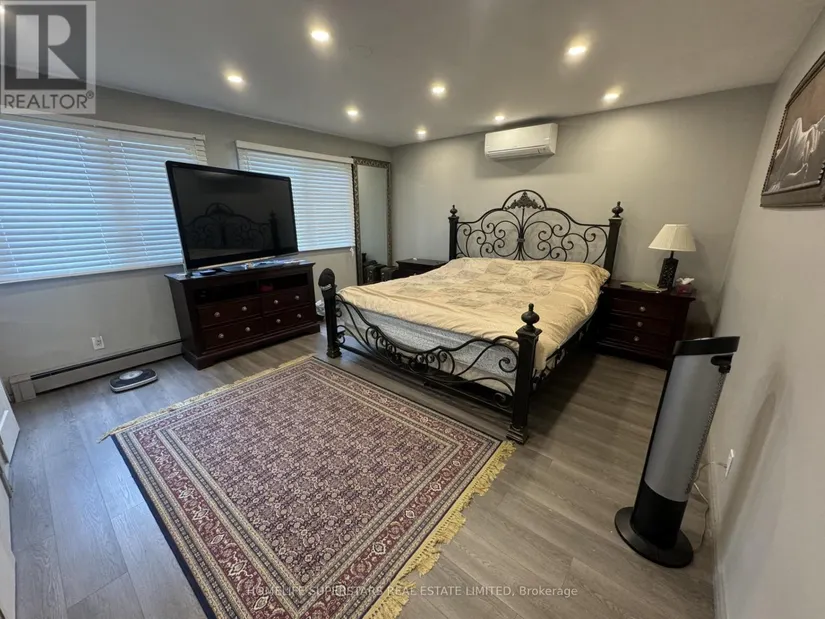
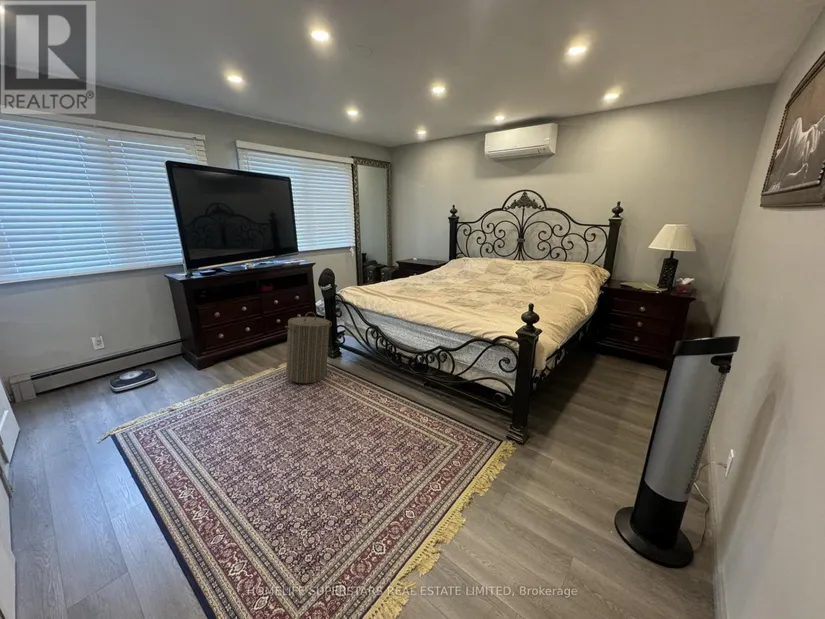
+ laundry hamper [284,311,333,384]
